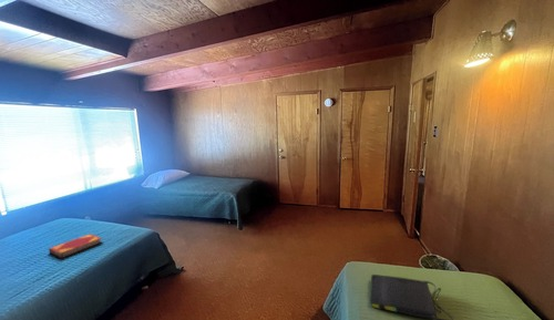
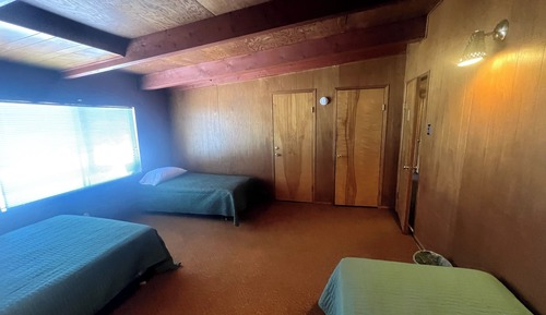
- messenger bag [369,273,454,320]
- hardback book [48,233,104,259]
